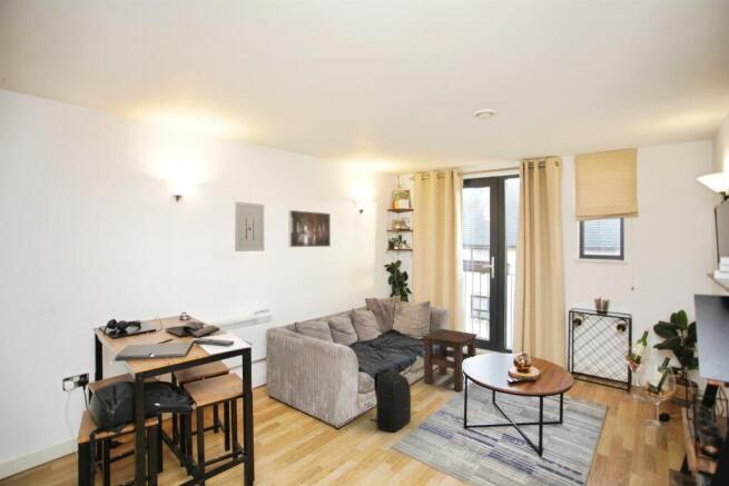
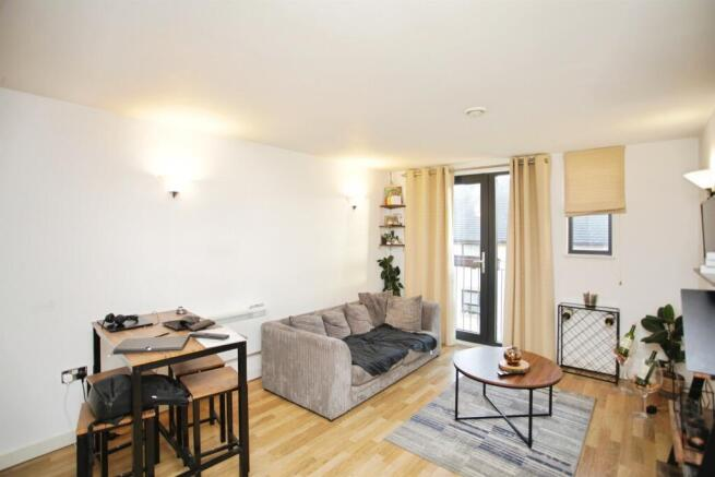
- wall art [234,200,265,252]
- side table [422,328,479,393]
- backpack [370,367,412,433]
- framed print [287,209,332,248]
